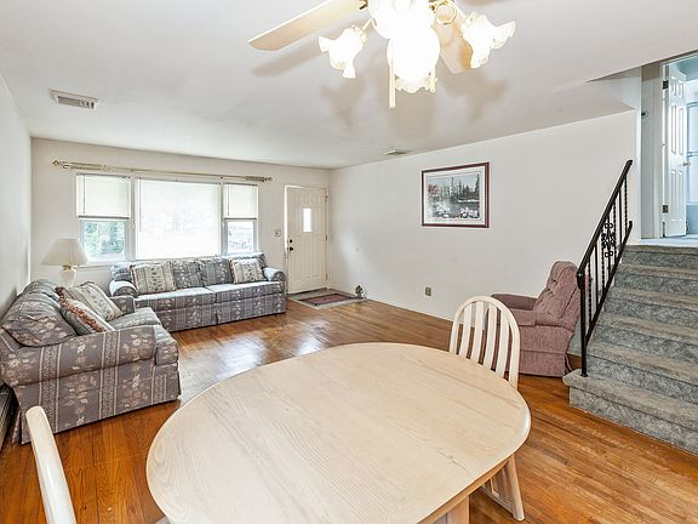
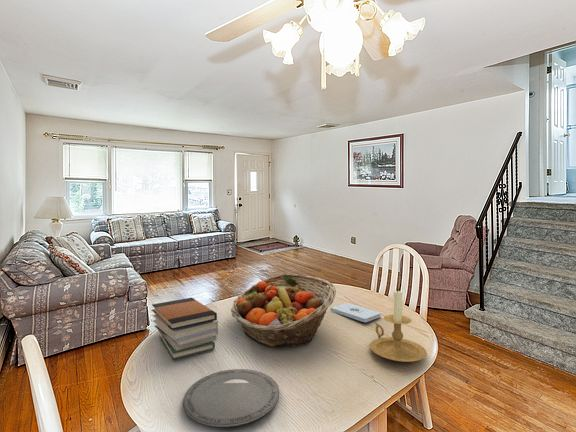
+ notepad [330,302,381,324]
+ candle holder [369,288,428,363]
+ book stack [151,297,219,360]
+ plate [182,368,280,428]
+ fruit basket [230,273,337,348]
